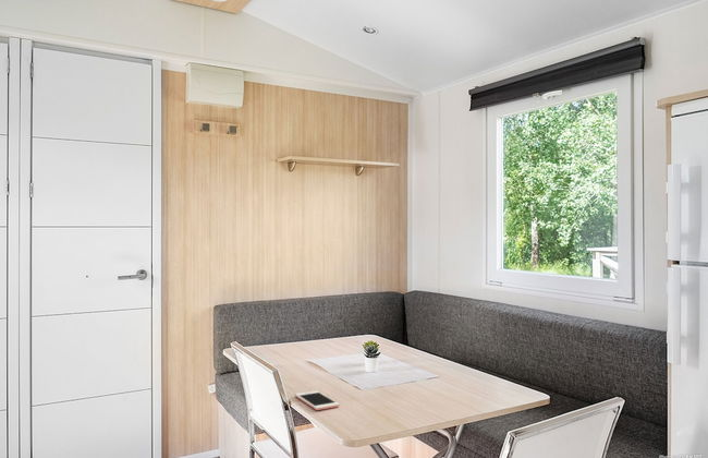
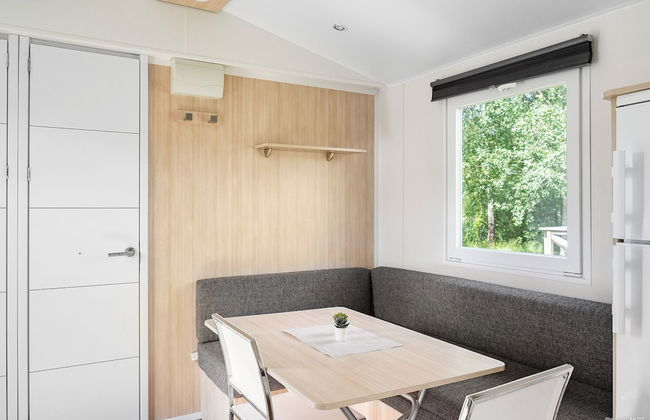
- cell phone [294,389,340,411]
